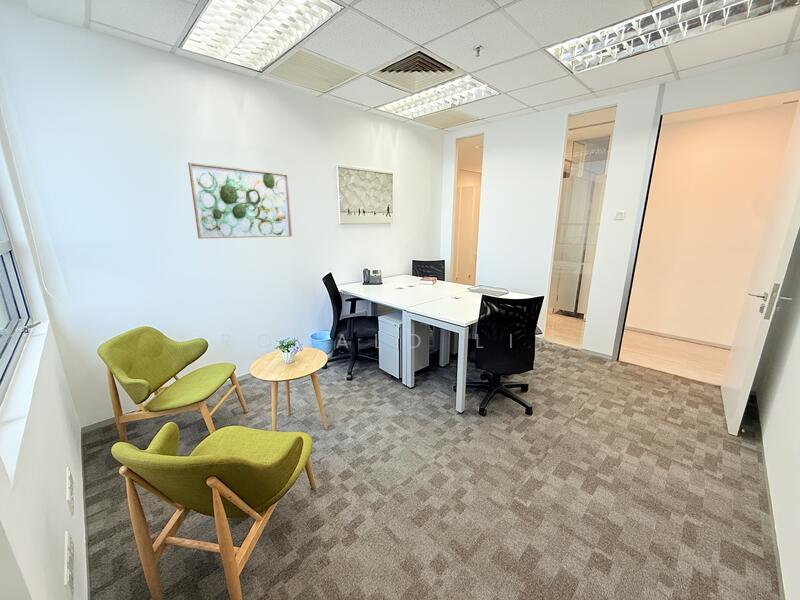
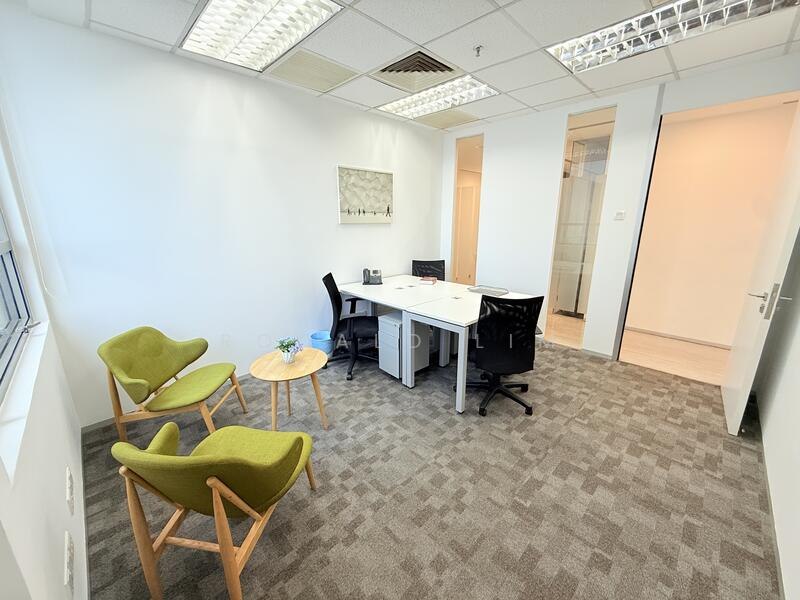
- wall art [187,162,293,240]
